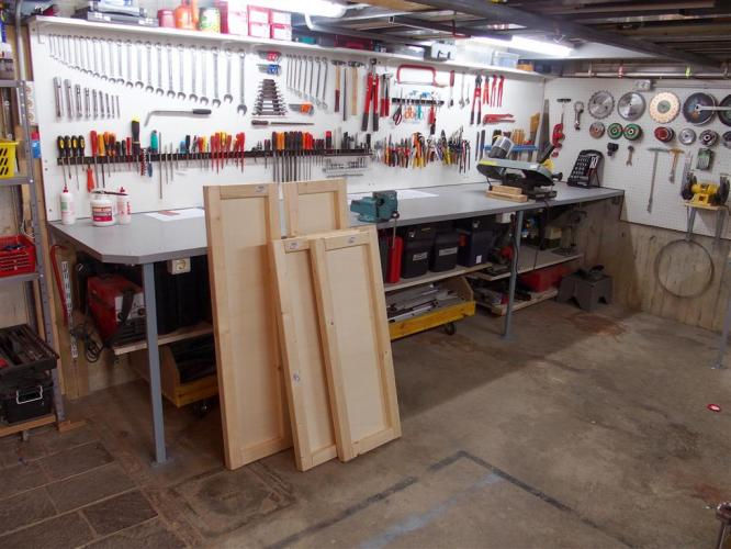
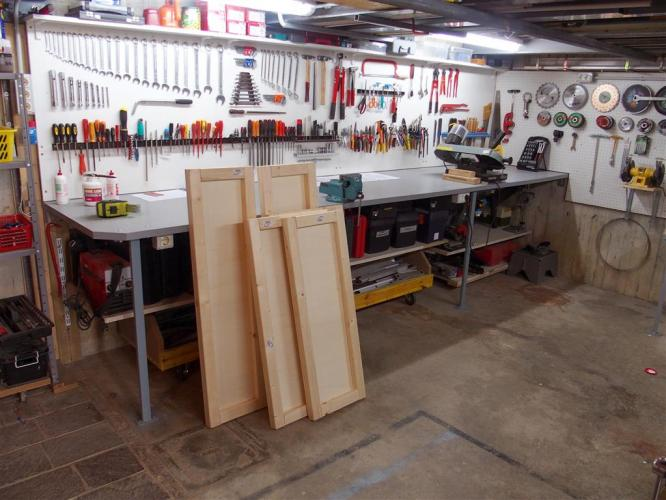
+ tape measure [94,198,142,218]
